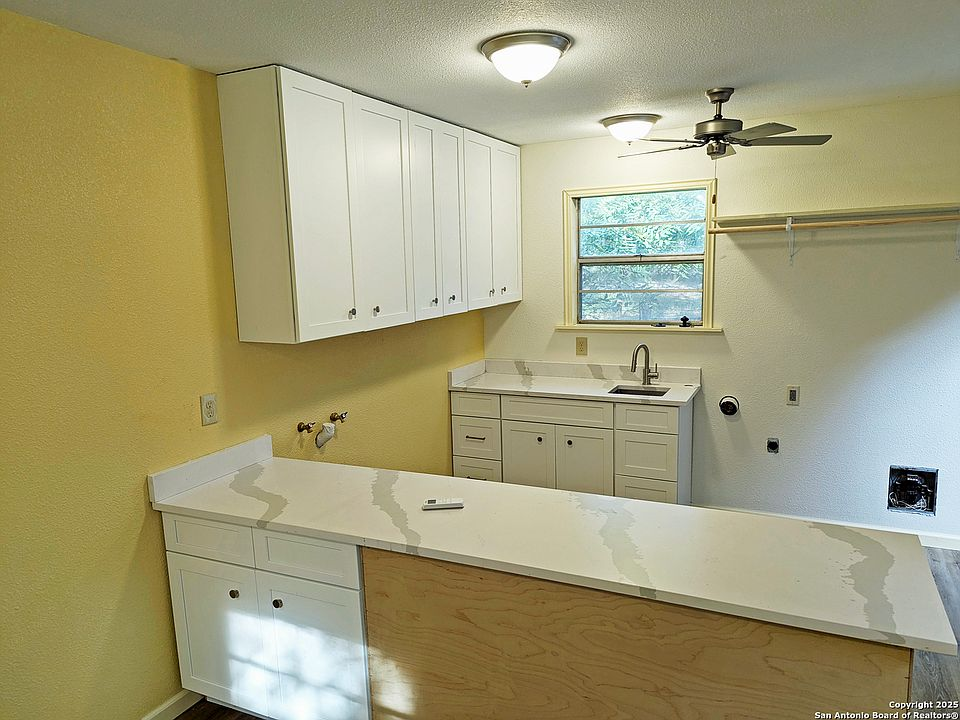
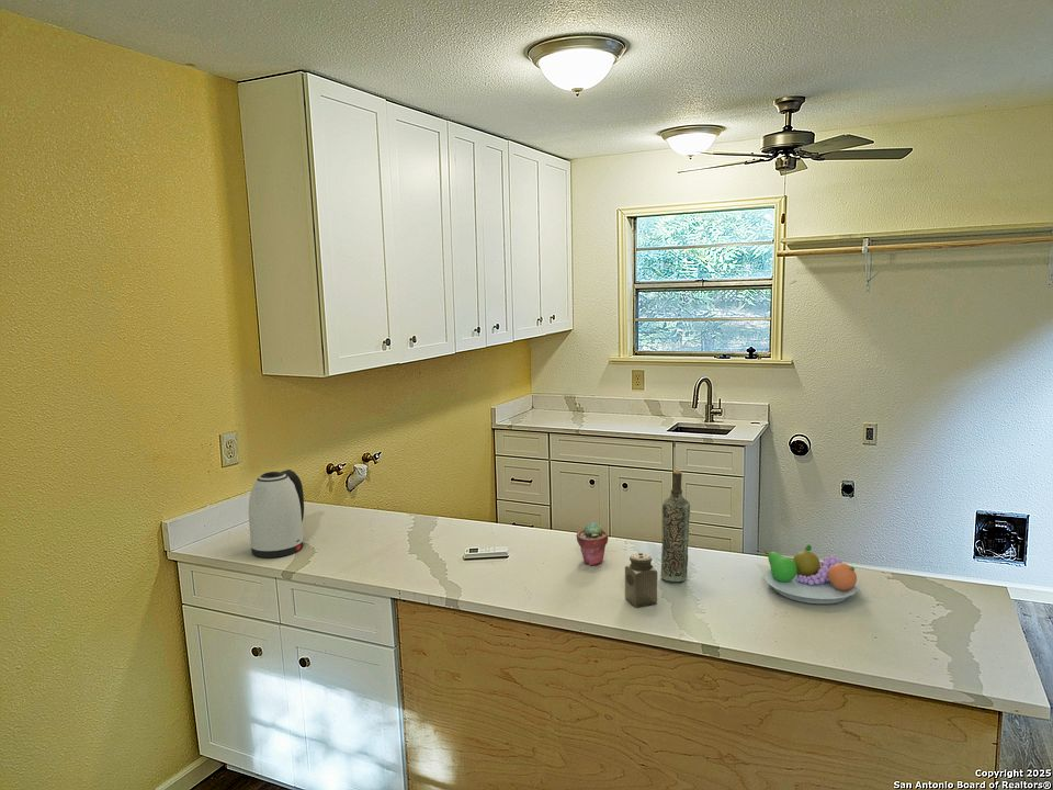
+ fruit bowl [763,543,860,605]
+ bottle [659,470,691,583]
+ potted succulent [576,521,609,566]
+ kettle [248,469,305,558]
+ salt shaker [624,552,658,608]
